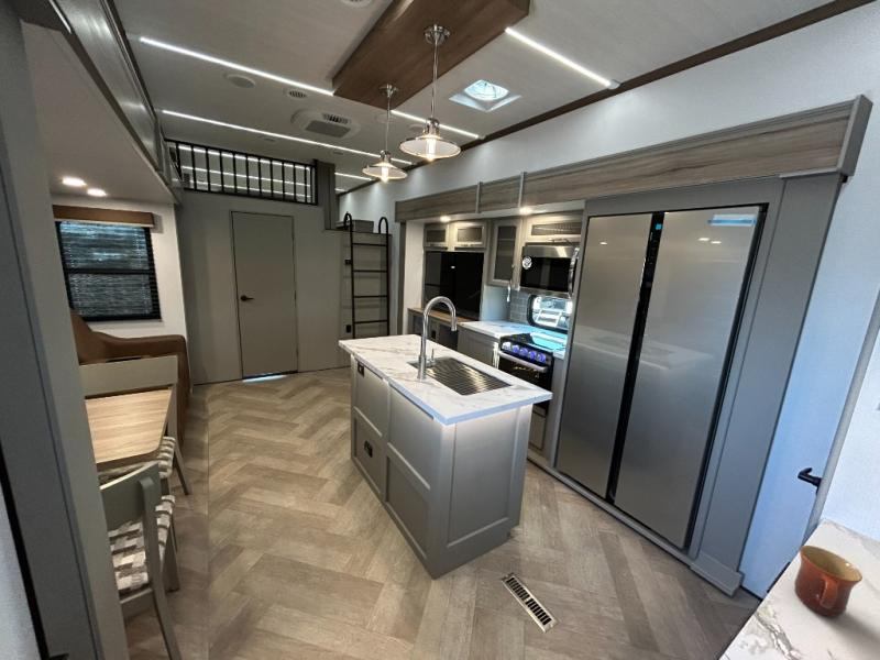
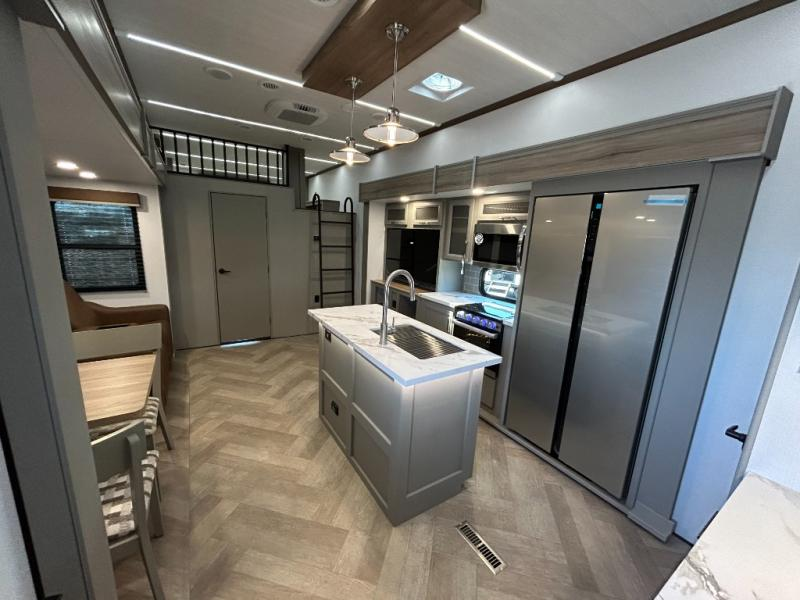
- mug [793,544,864,618]
